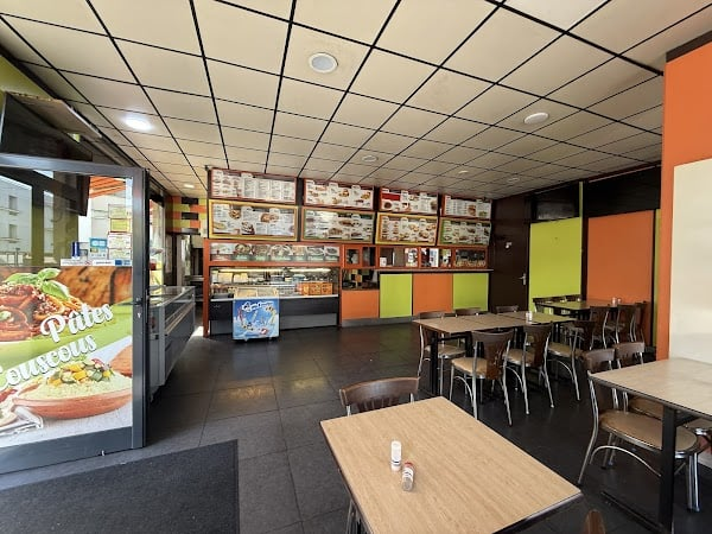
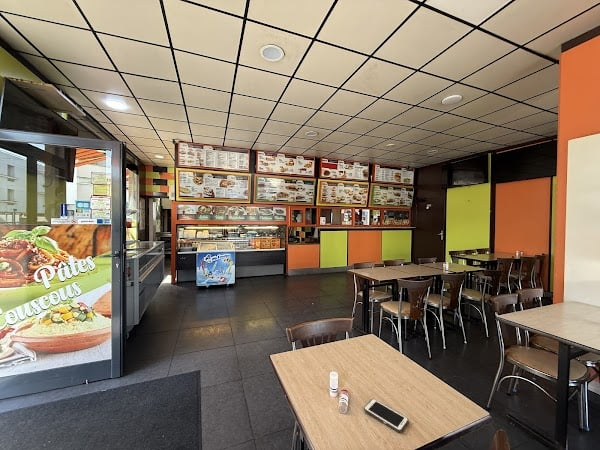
+ cell phone [363,398,410,433]
